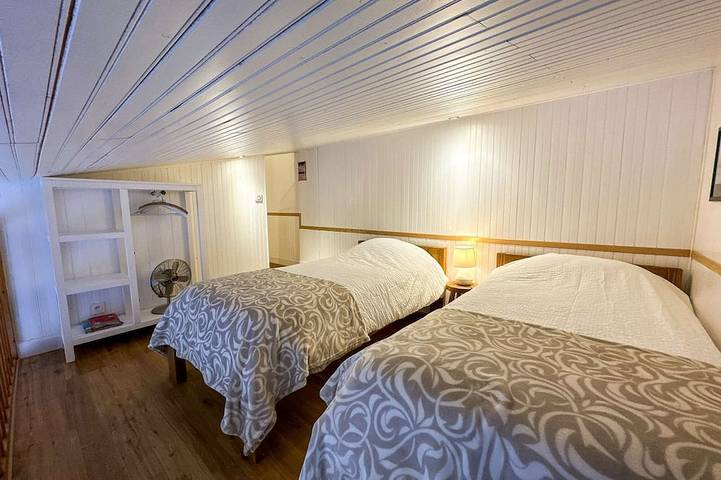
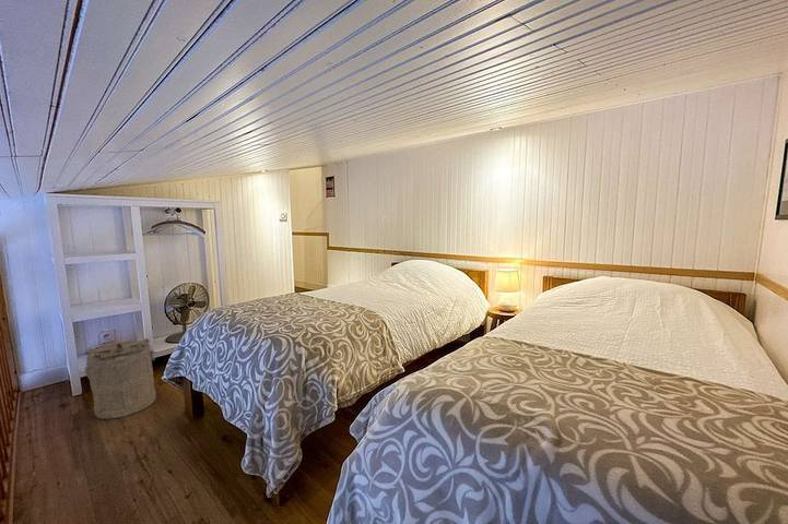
+ laundry hamper [84,337,157,420]
